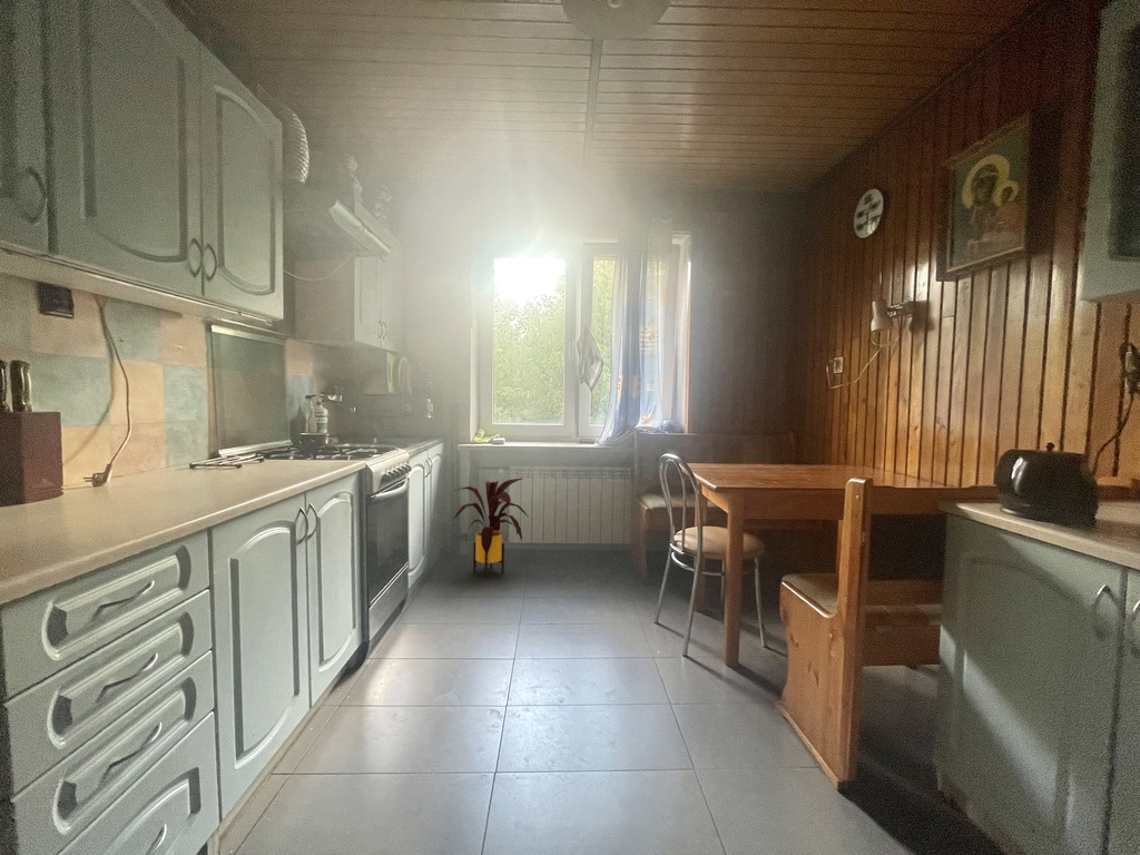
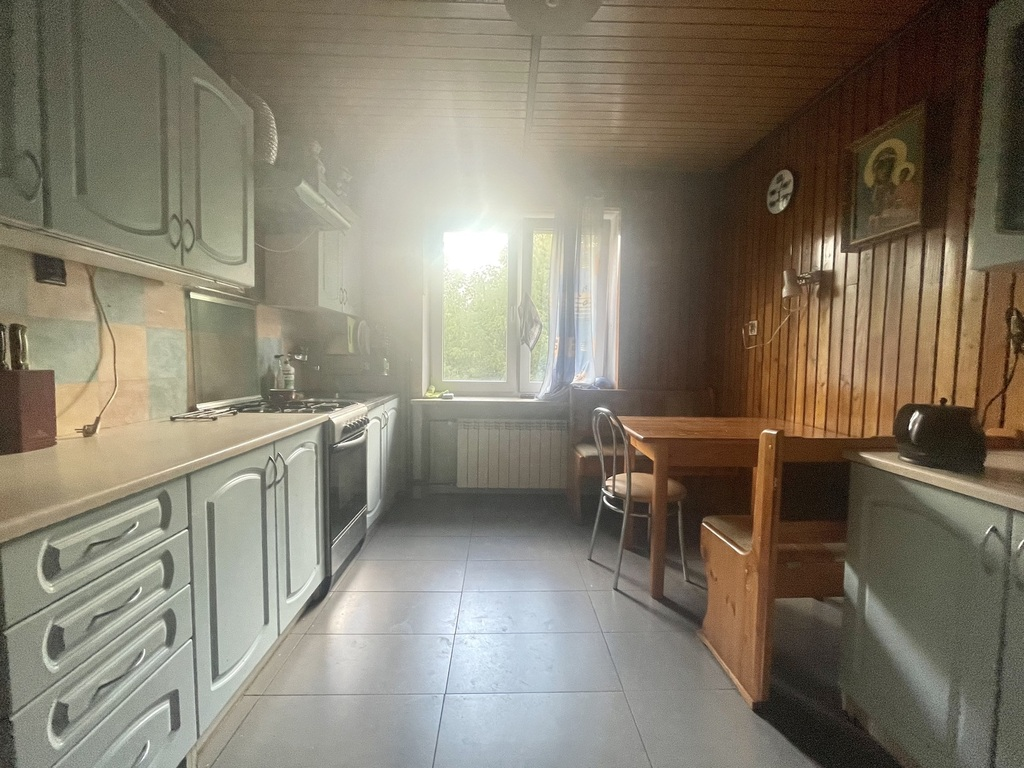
- house plant [452,478,530,579]
